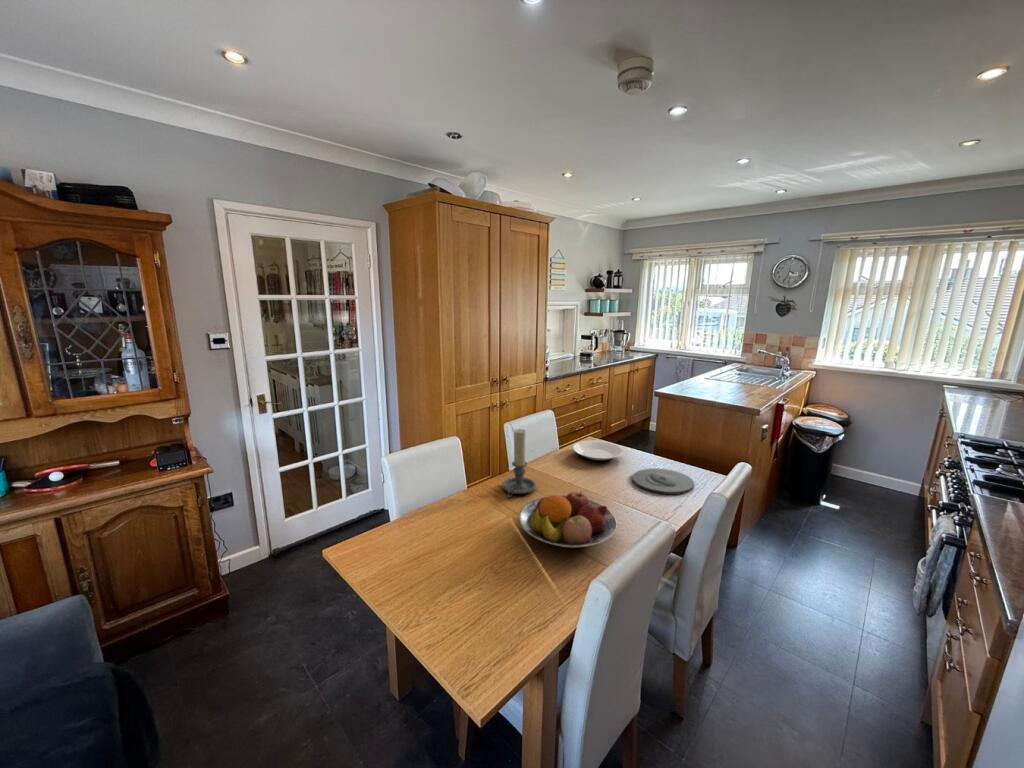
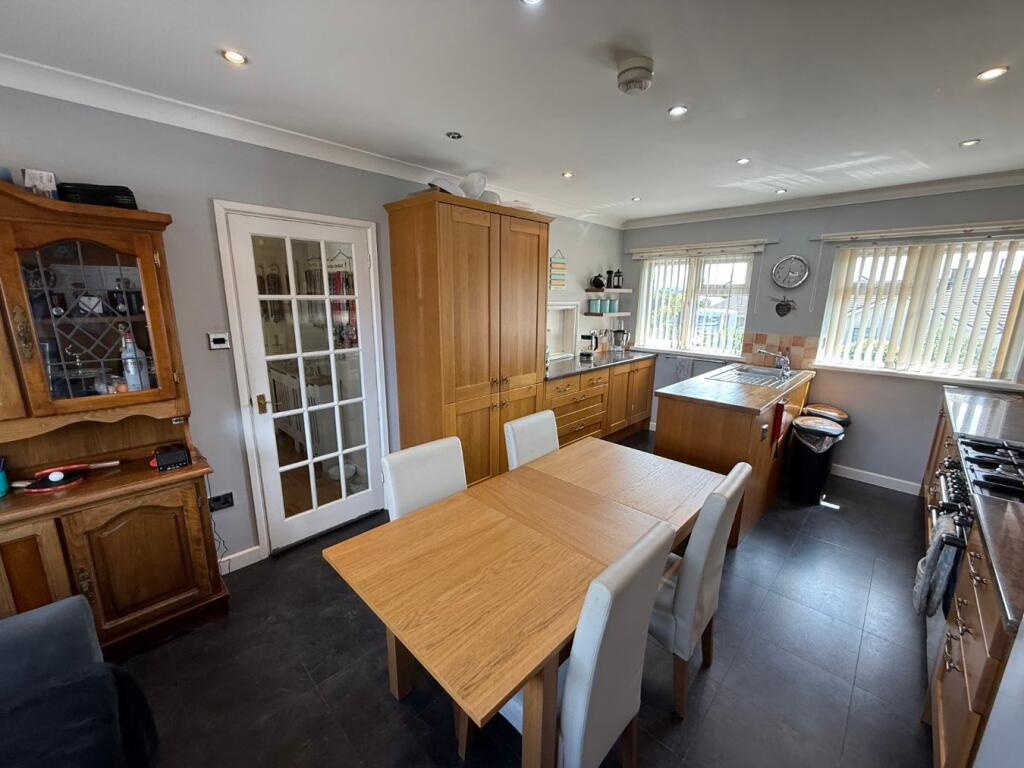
- plate [631,467,695,496]
- plate [572,439,625,463]
- candle holder [501,428,537,499]
- fruit bowl [518,490,618,548]
